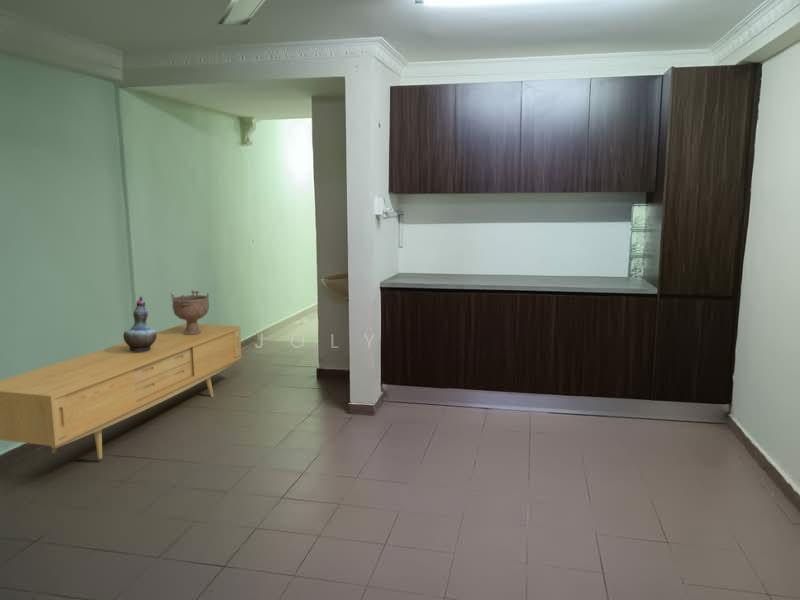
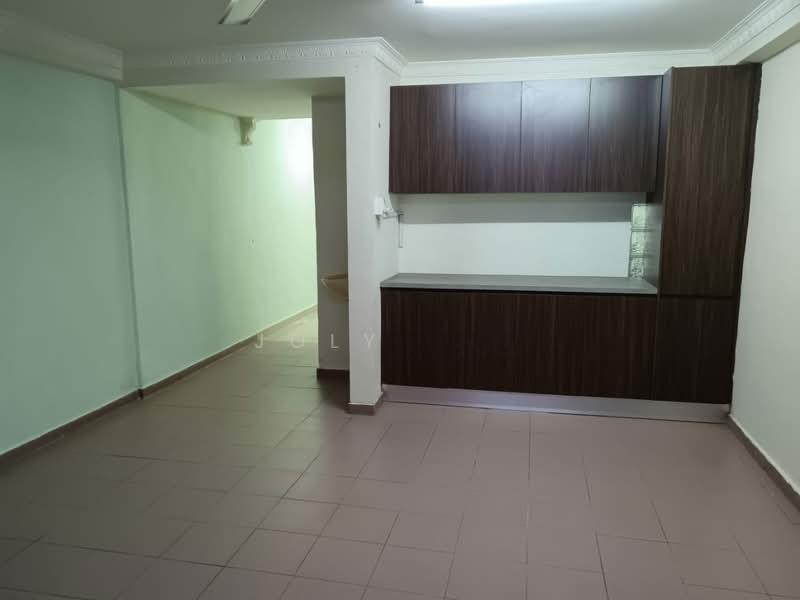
- decorative vase [122,294,157,351]
- decorative bowl [169,289,210,335]
- sideboard [0,322,243,460]
